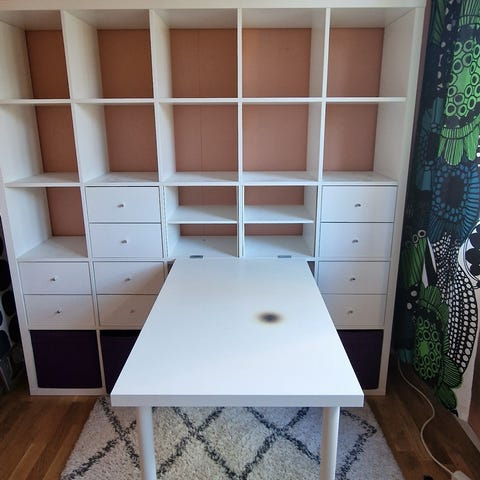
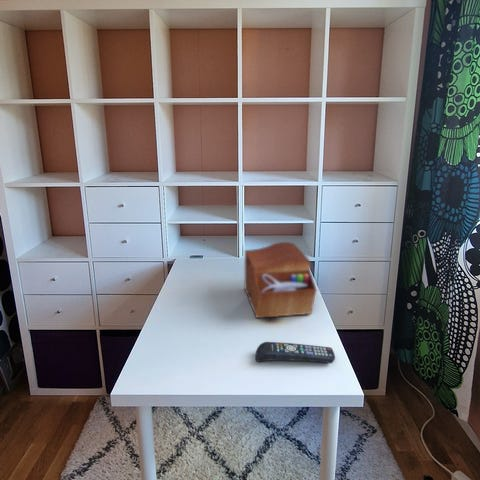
+ sewing box [244,241,318,319]
+ remote control [255,341,336,364]
